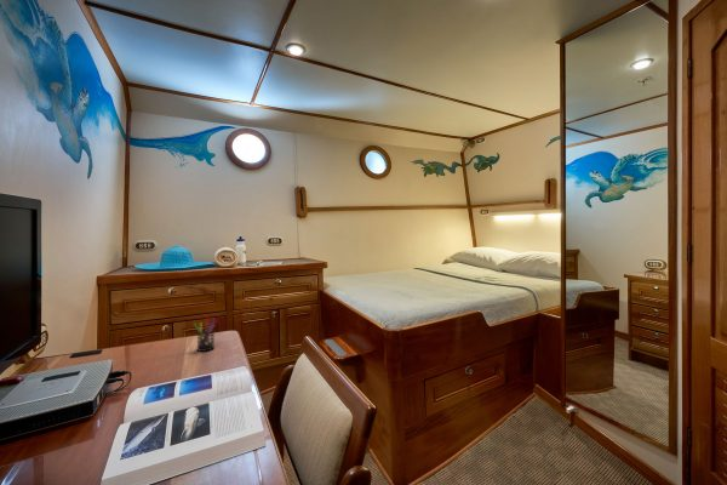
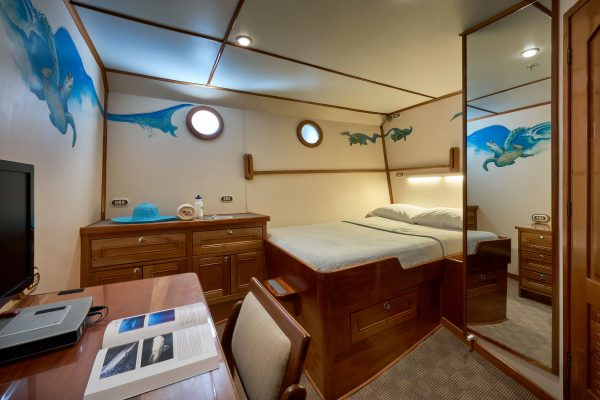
- pen holder [193,314,218,353]
